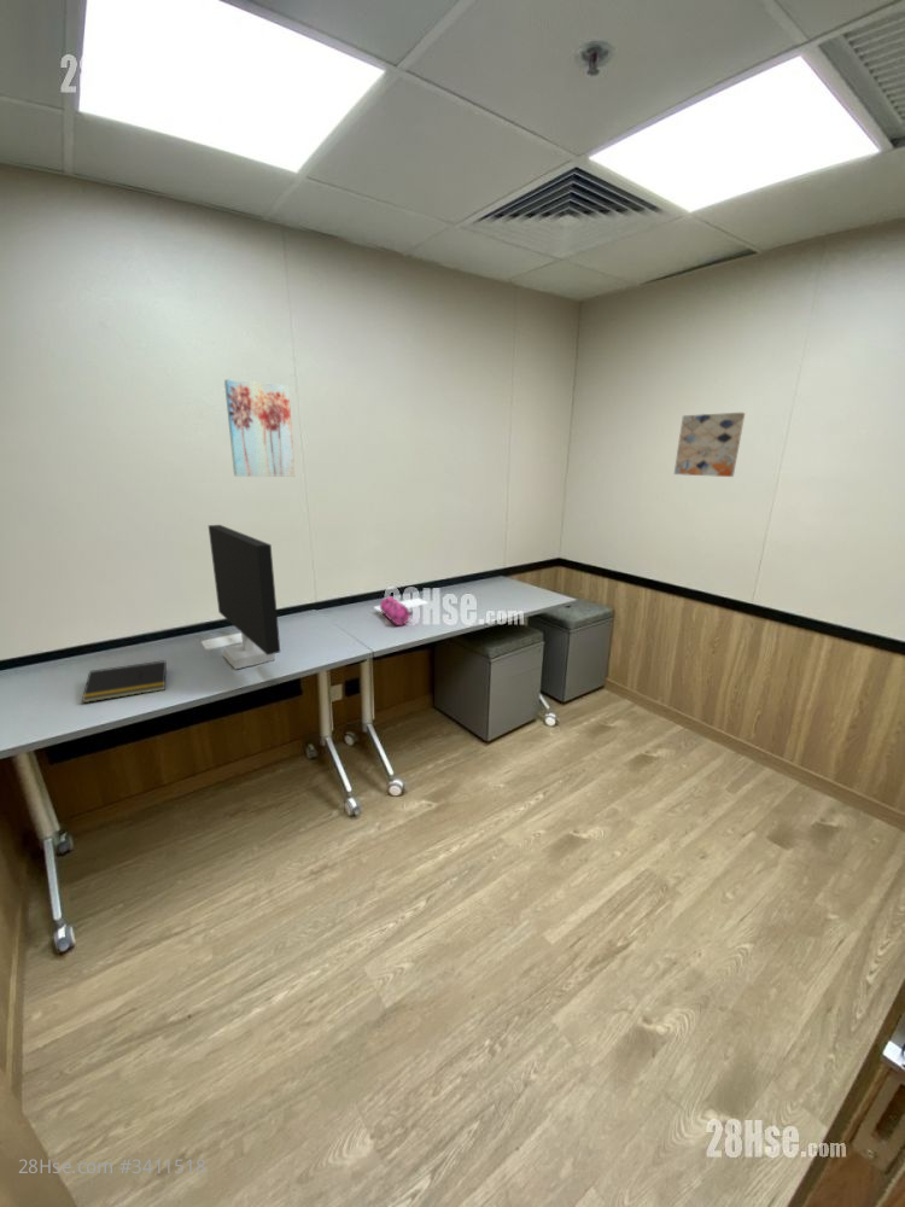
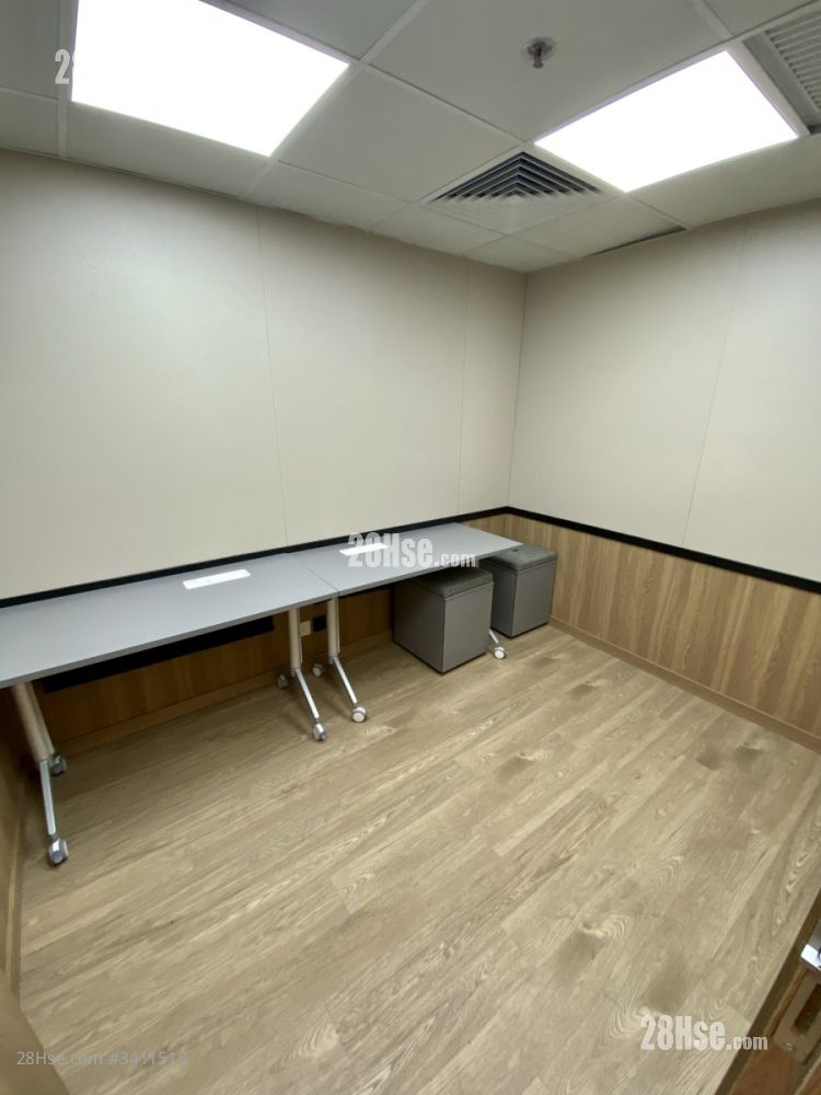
- wall art [223,378,296,478]
- monitor [208,524,281,670]
- wall art [673,412,746,478]
- pencil case [379,595,414,626]
- notepad [81,659,168,704]
